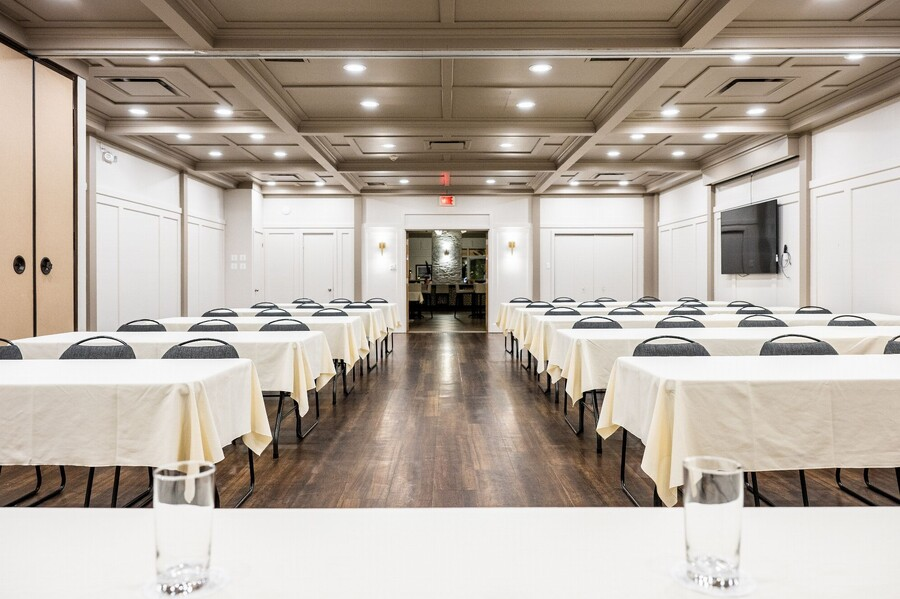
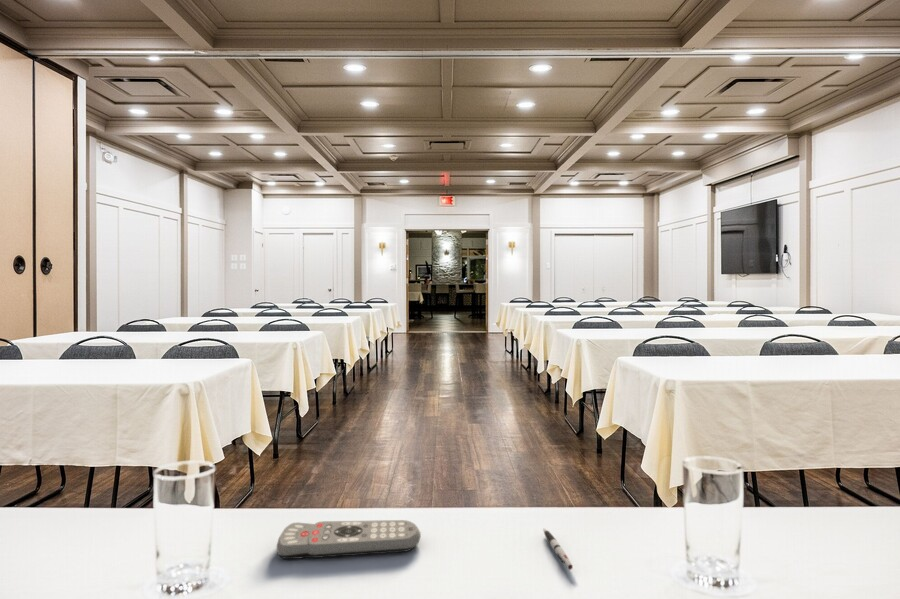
+ pen [542,528,574,571]
+ remote control [276,519,422,560]
